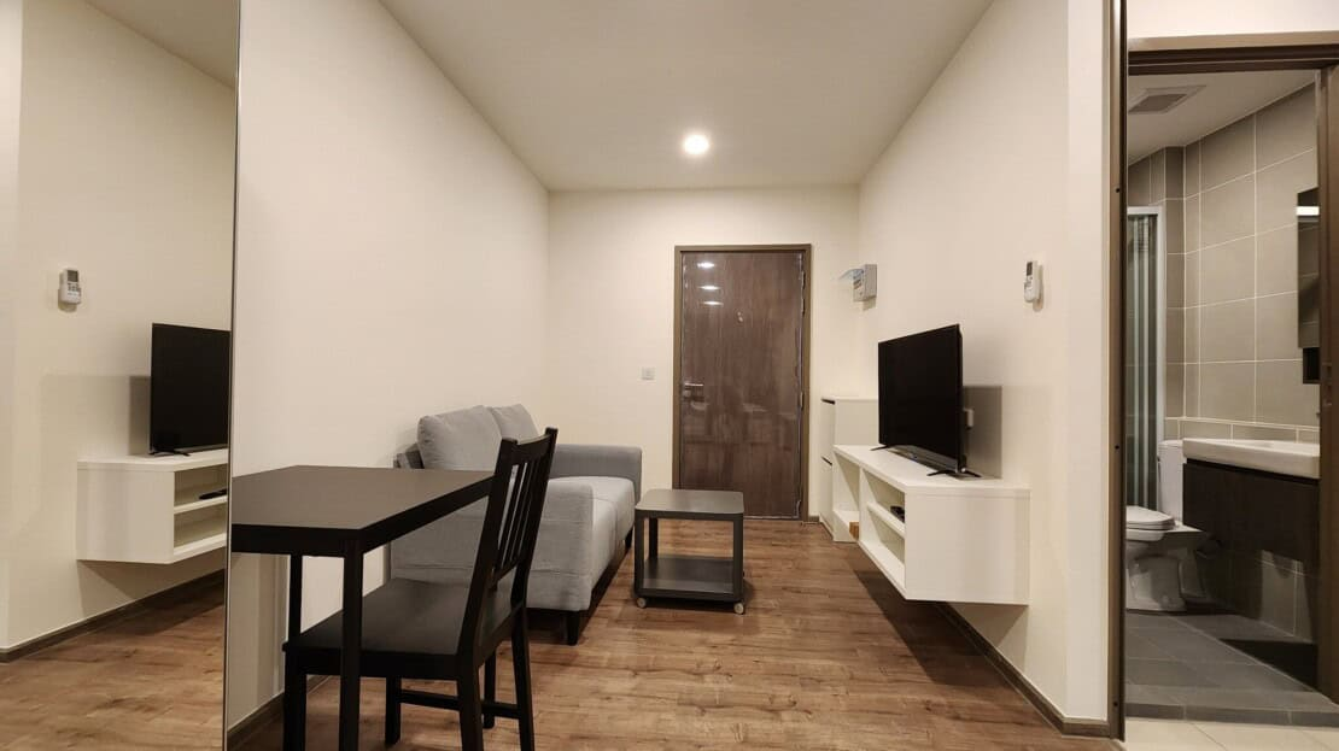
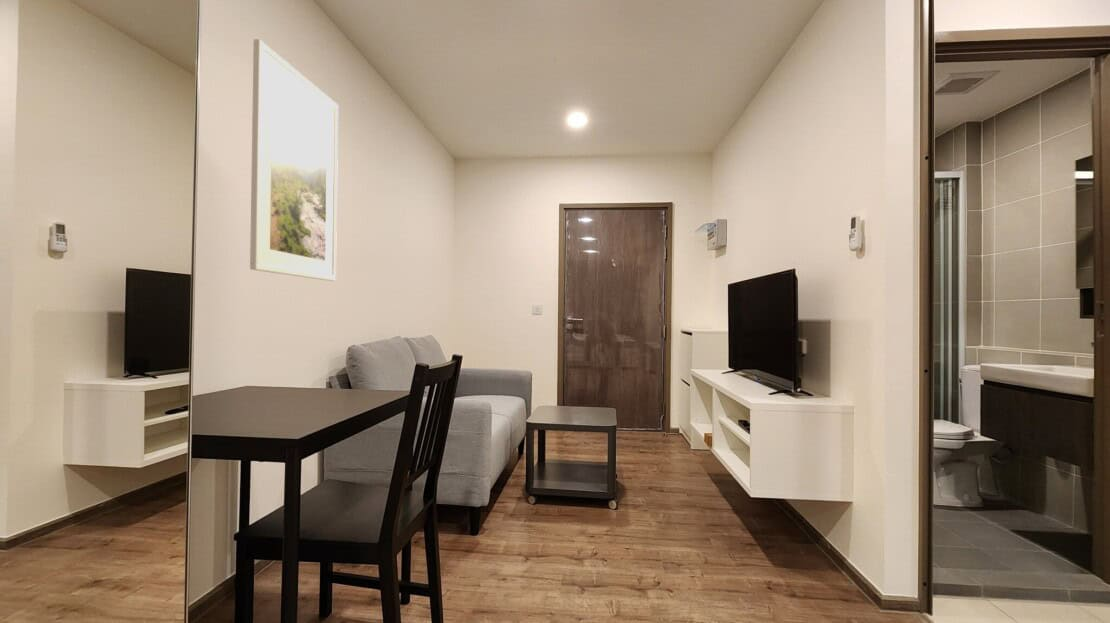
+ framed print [249,38,339,282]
